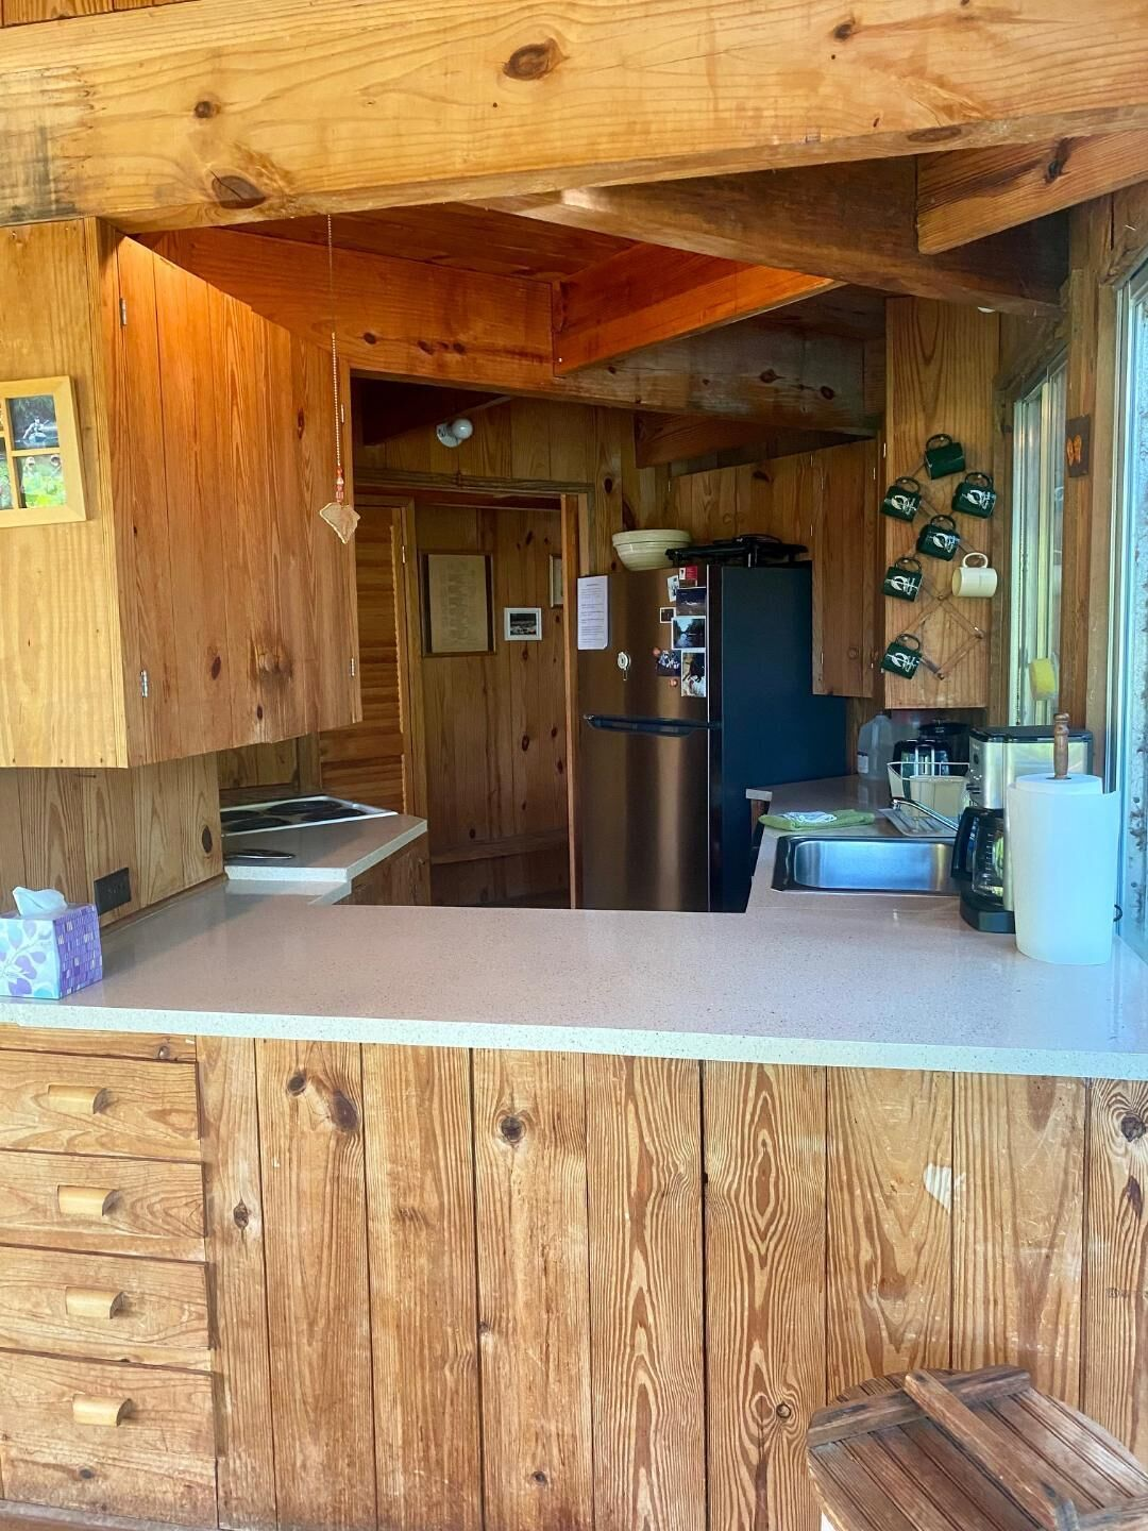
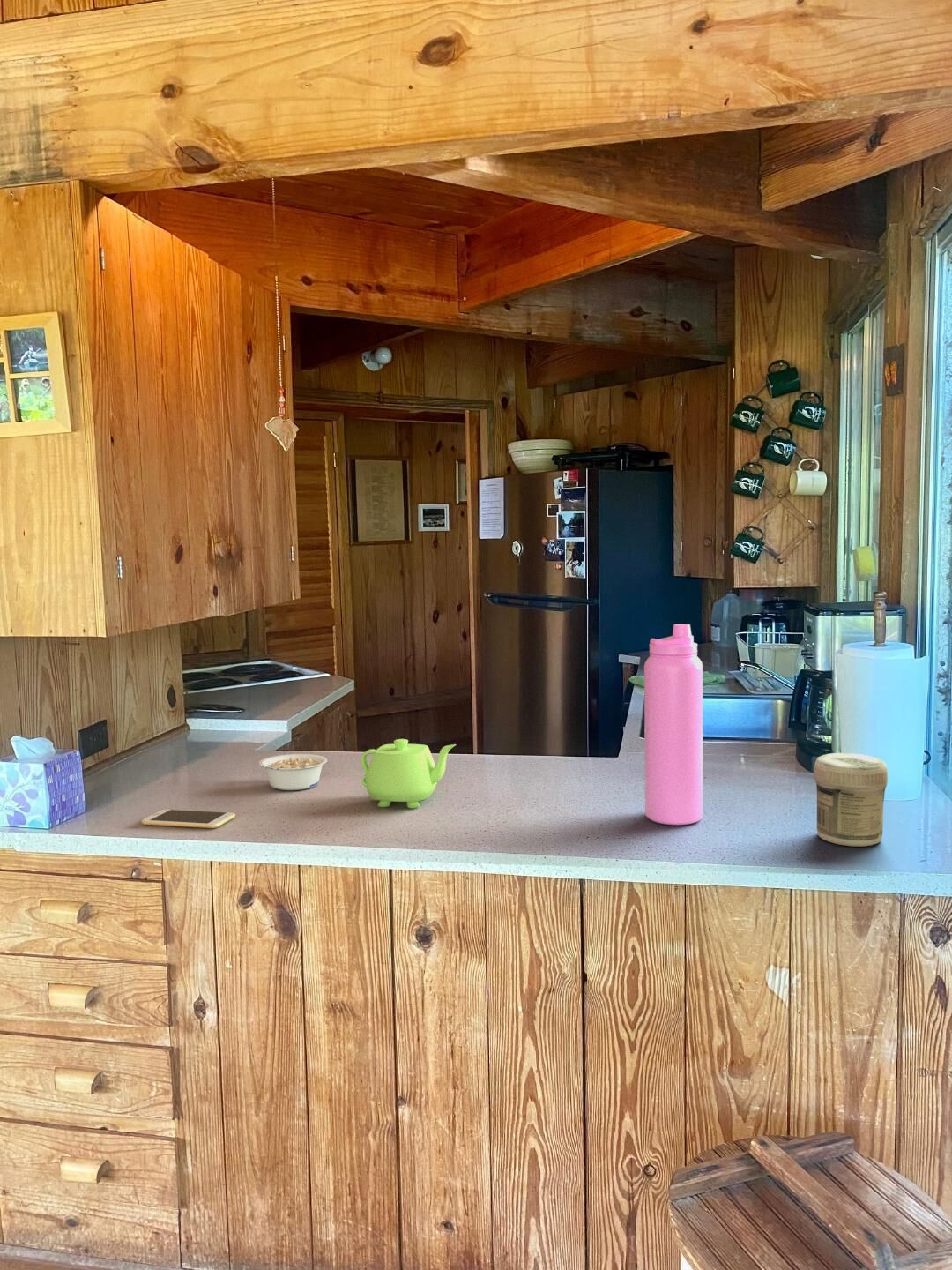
+ water bottle [643,624,703,826]
+ legume [258,753,328,791]
+ teapot [360,738,457,809]
+ smartphone [141,809,236,829]
+ jar [813,752,889,848]
